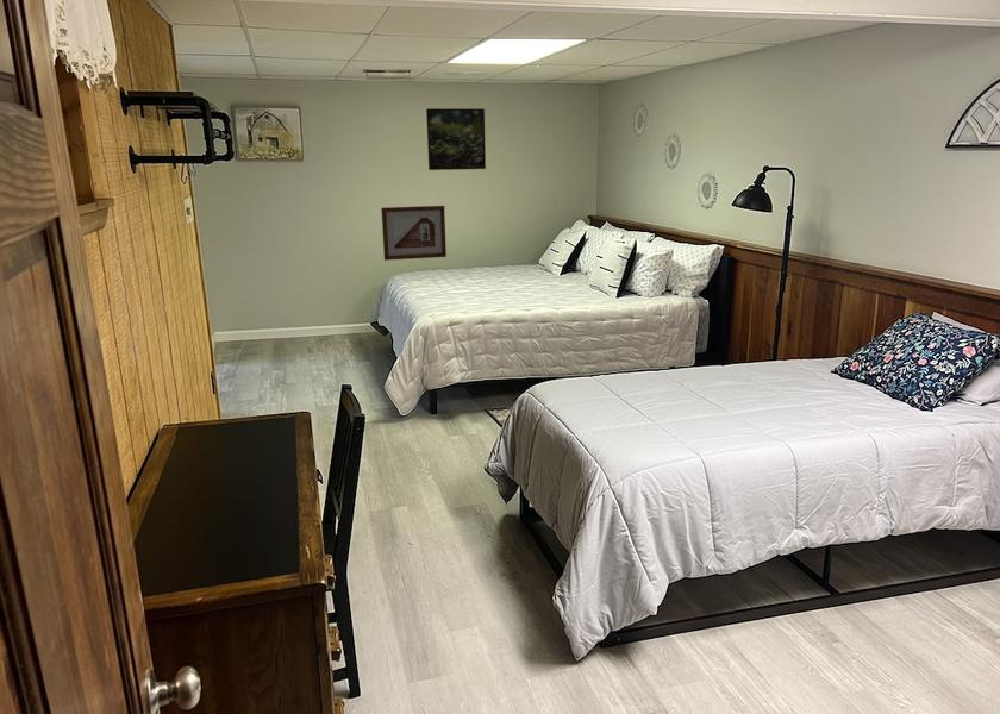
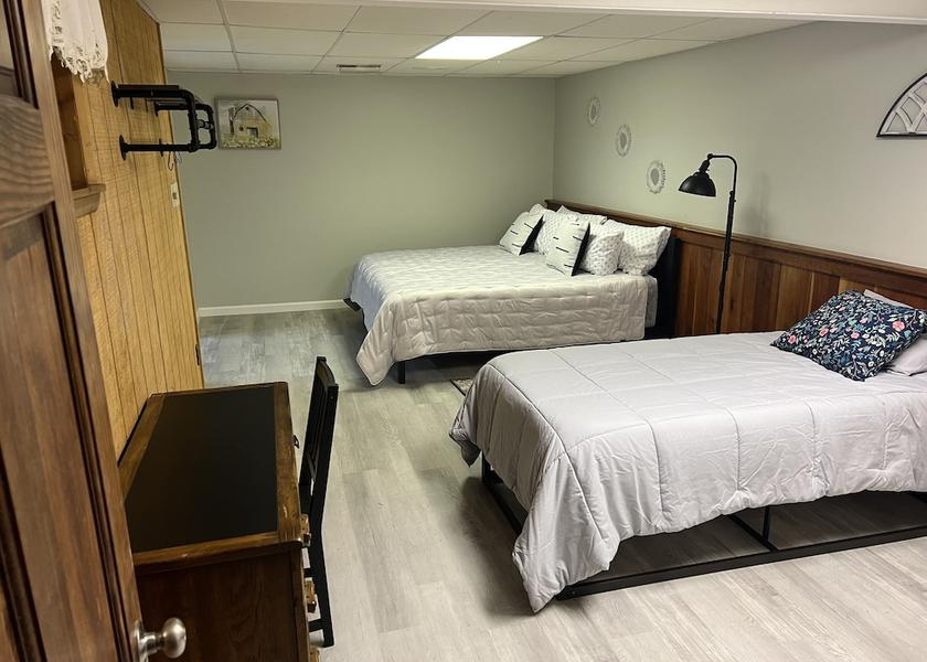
- picture frame [380,205,448,262]
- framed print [425,107,487,171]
